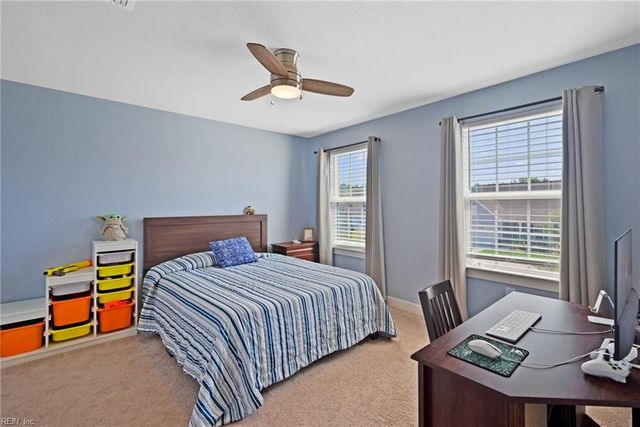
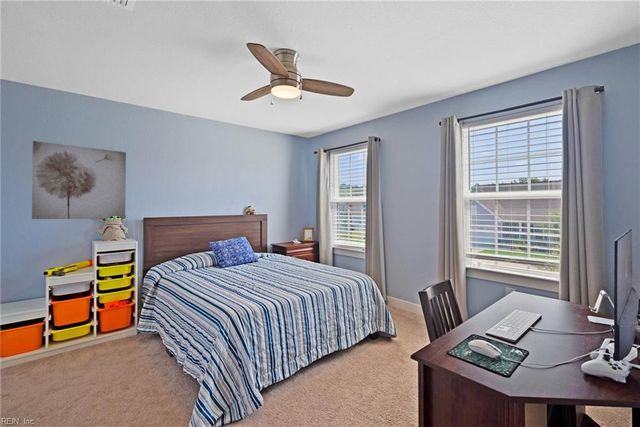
+ wall art [31,140,127,220]
